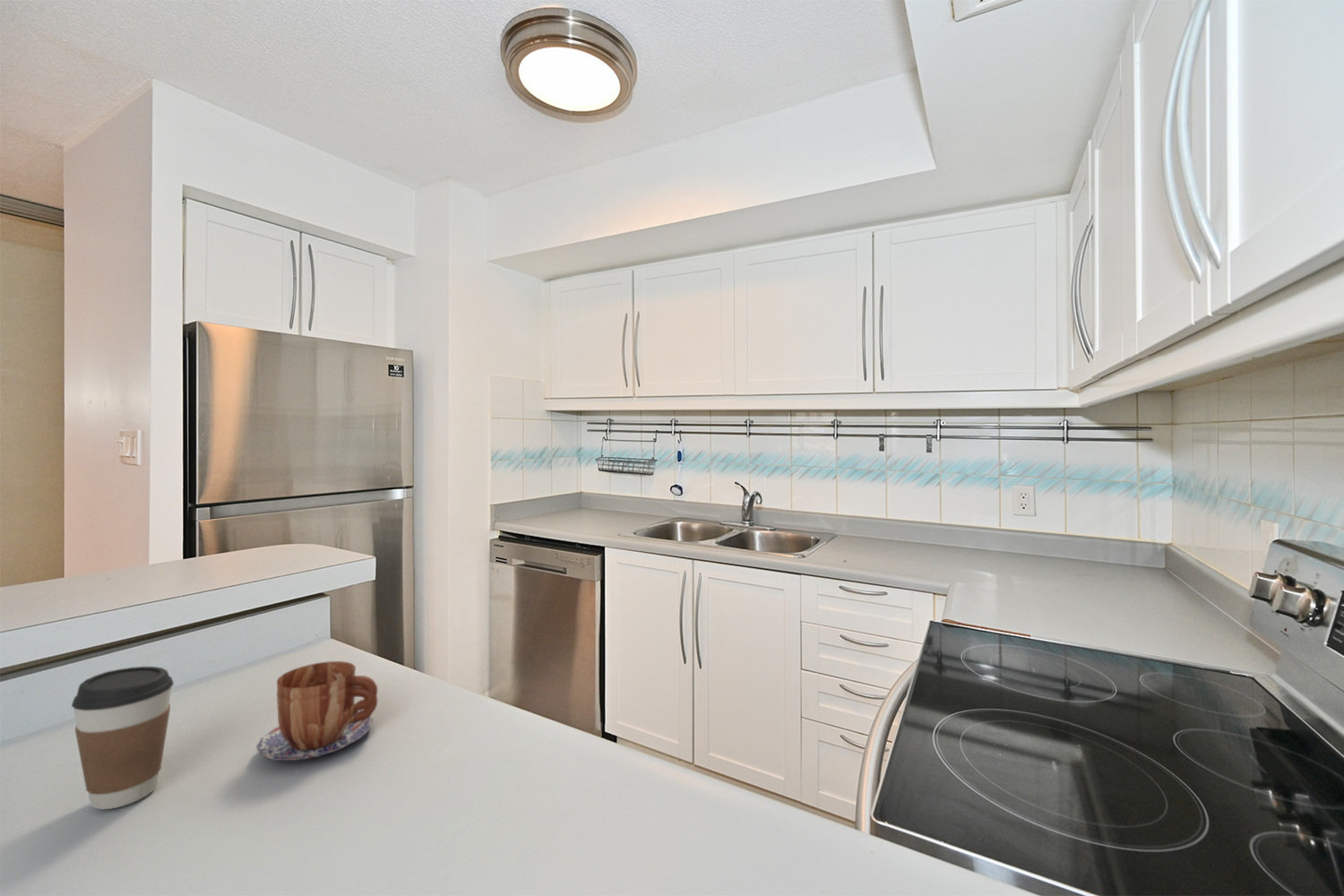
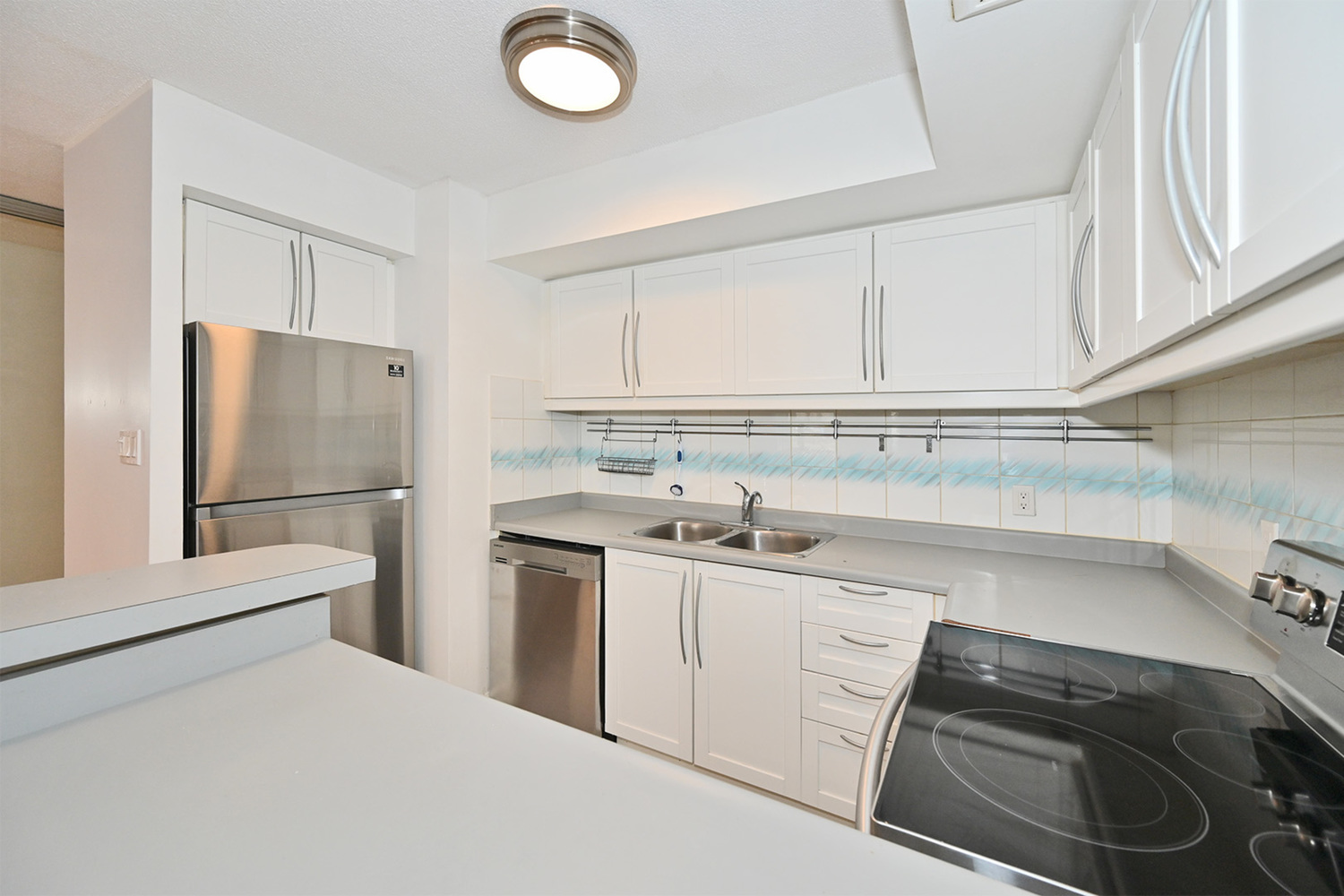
- coffee cup [71,666,175,810]
- mug [255,660,378,762]
